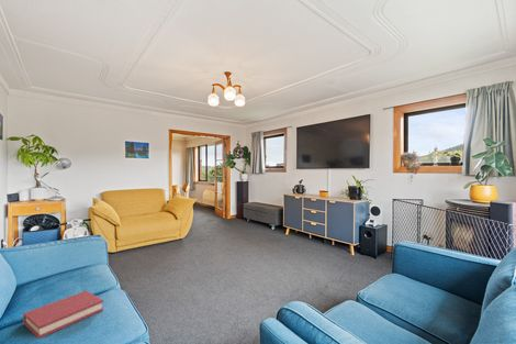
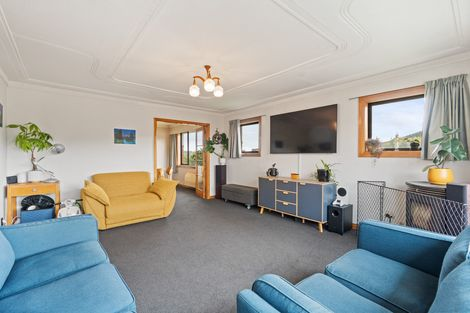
- hardback book [22,289,104,340]
